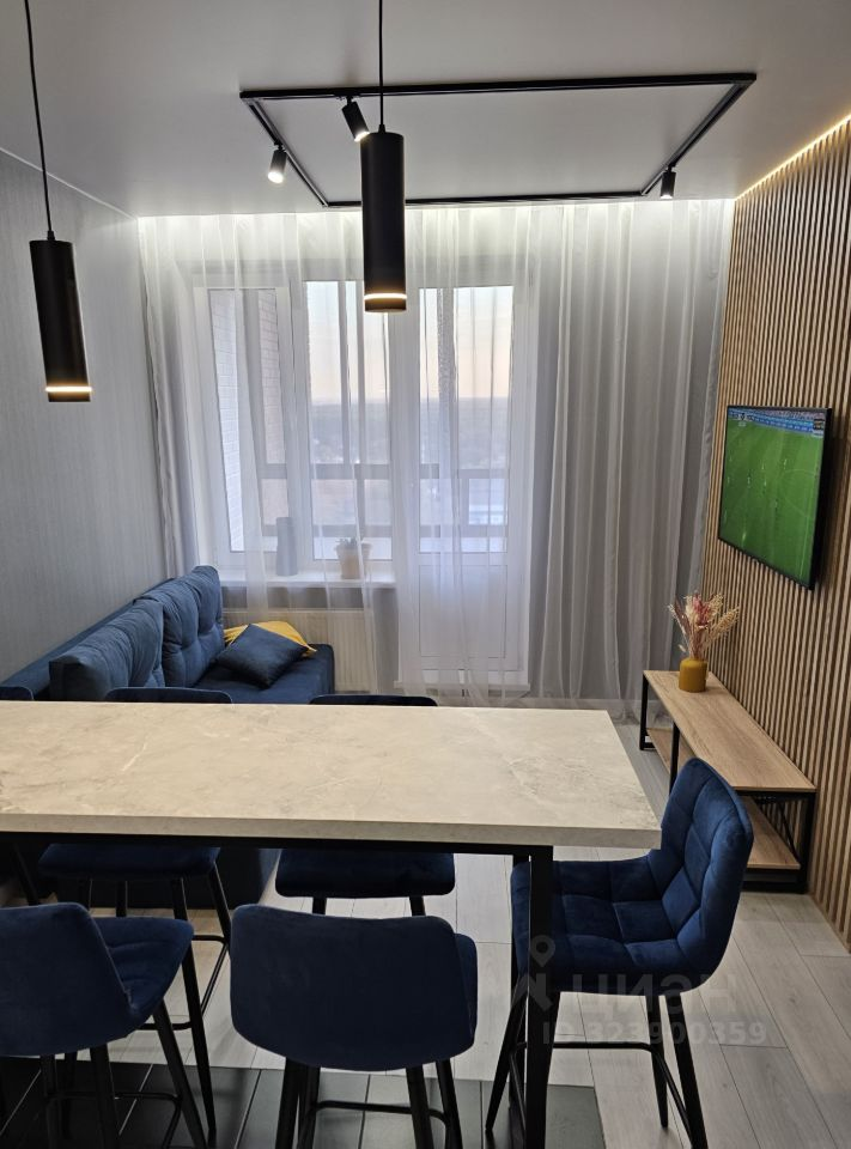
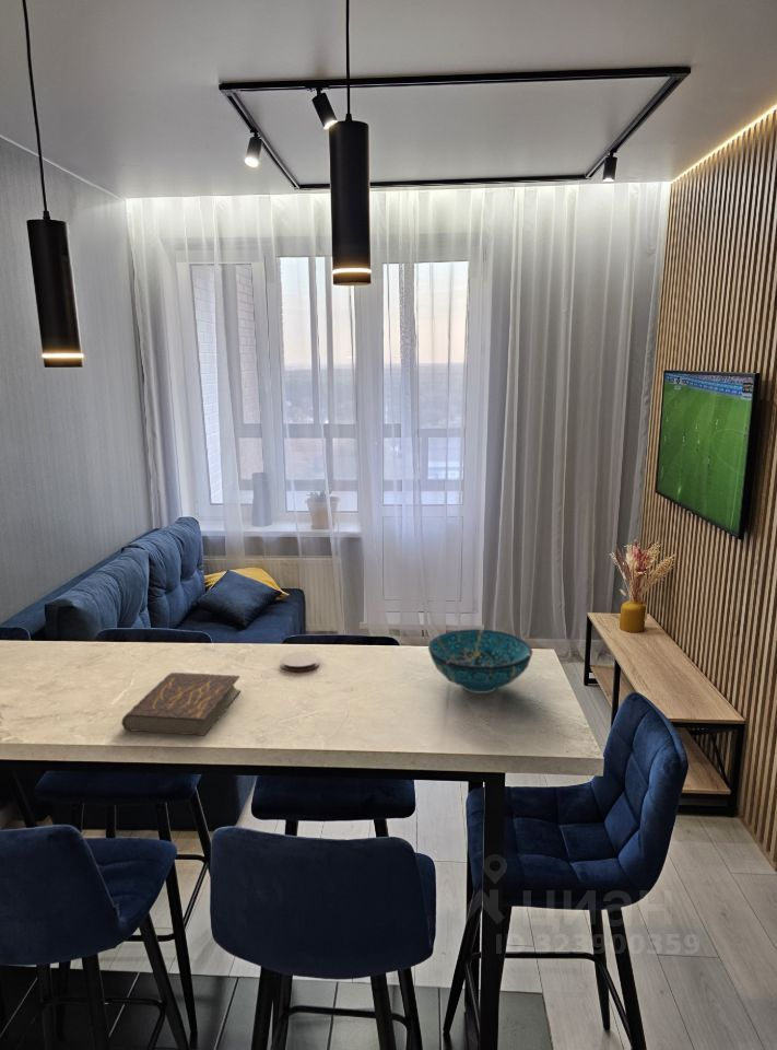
+ book [120,672,242,737]
+ coaster [280,651,320,673]
+ decorative bowl [427,628,533,695]
